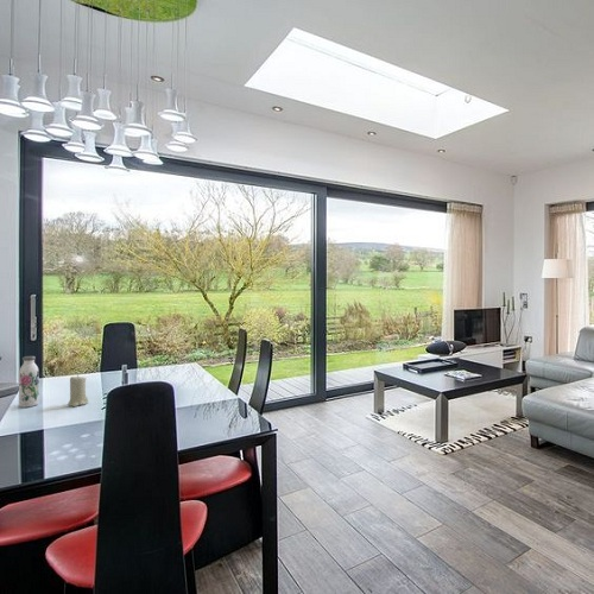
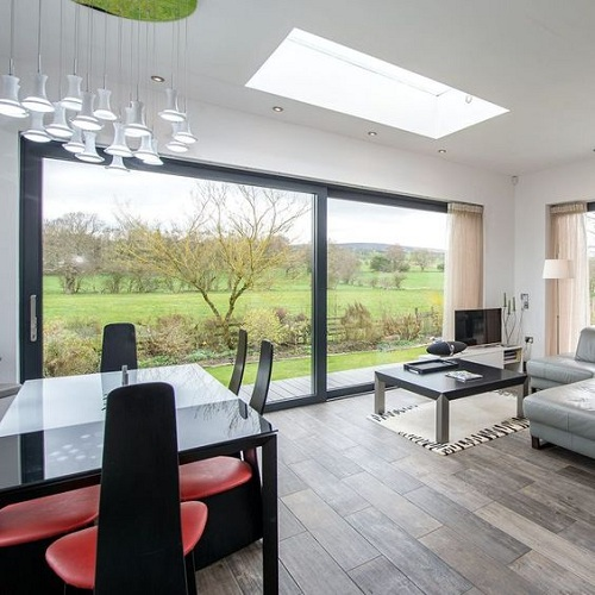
- water bottle [18,355,40,409]
- candle [67,374,89,407]
